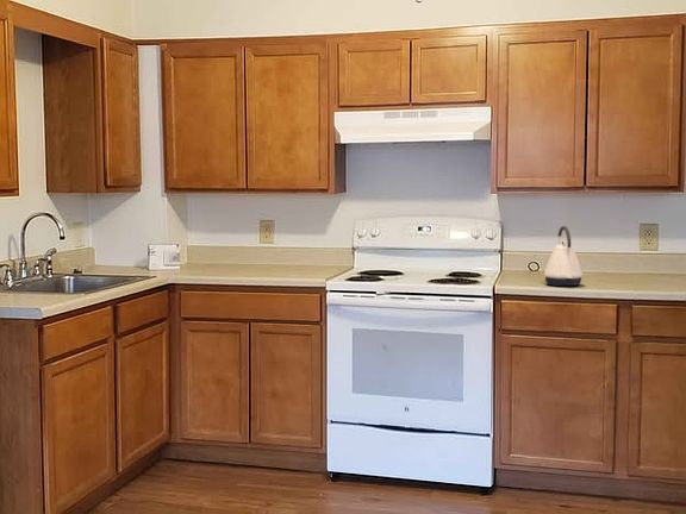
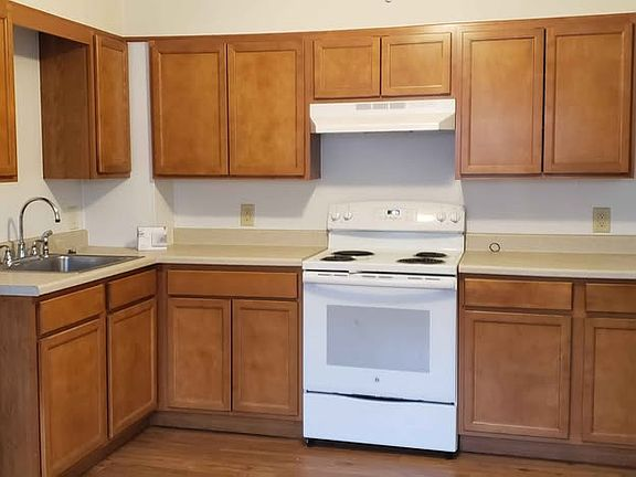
- kettle [543,225,584,287]
